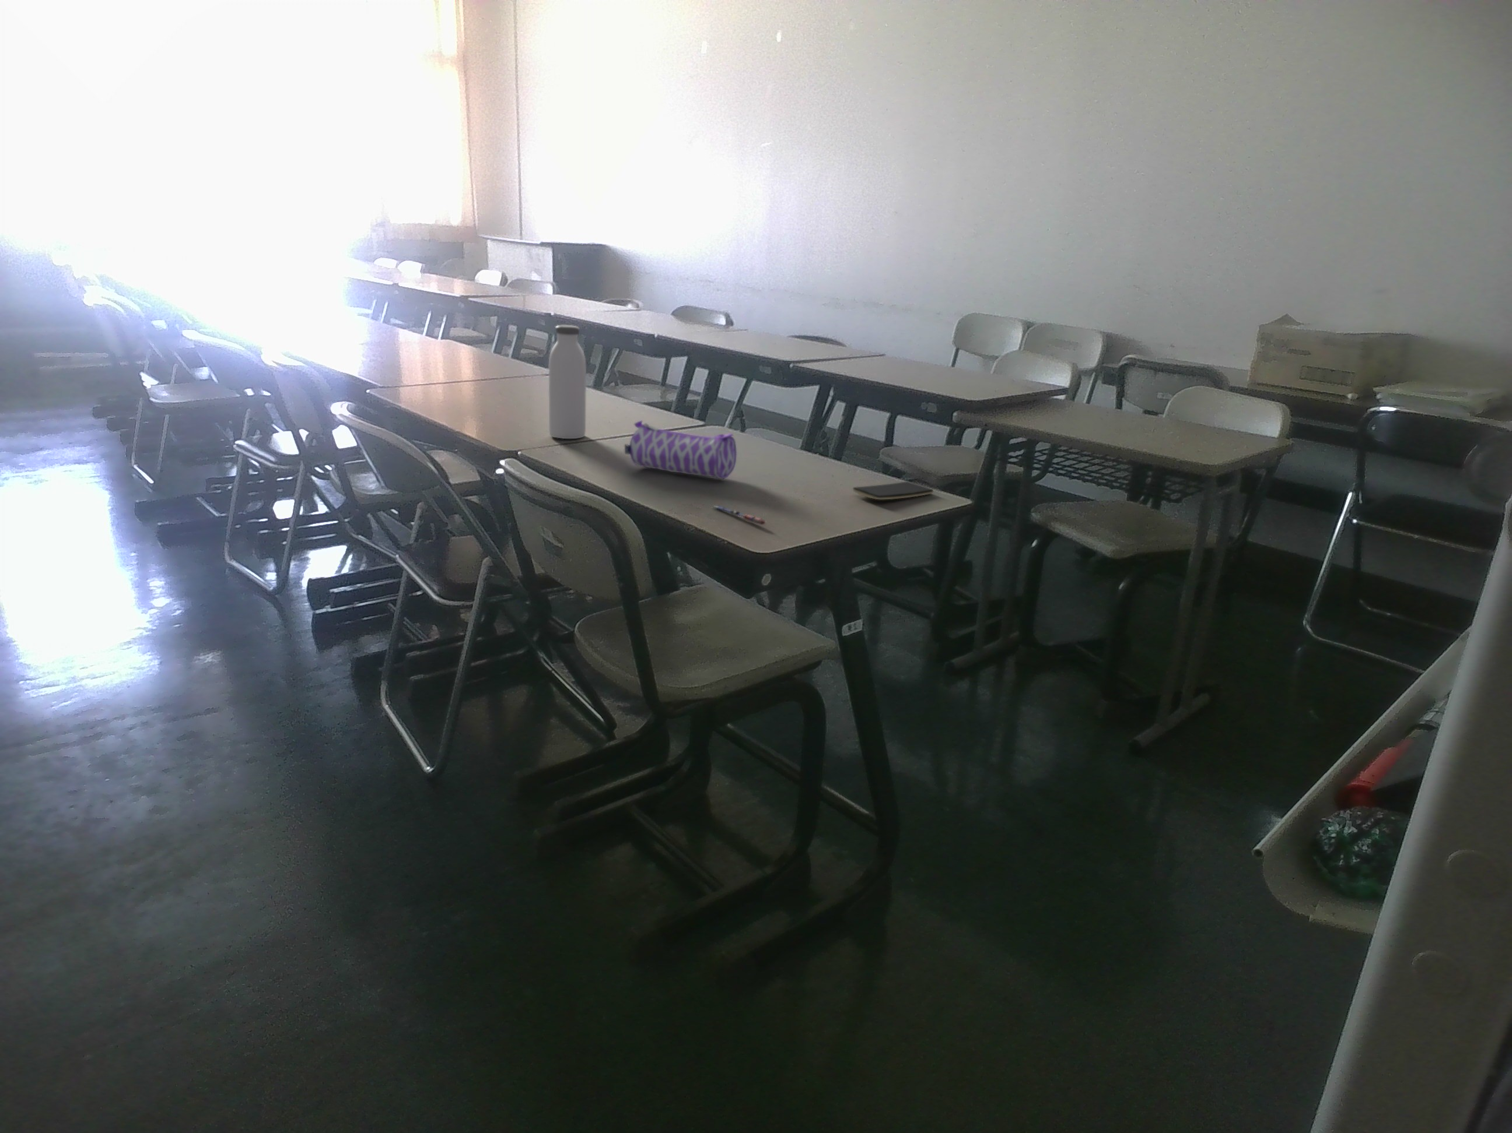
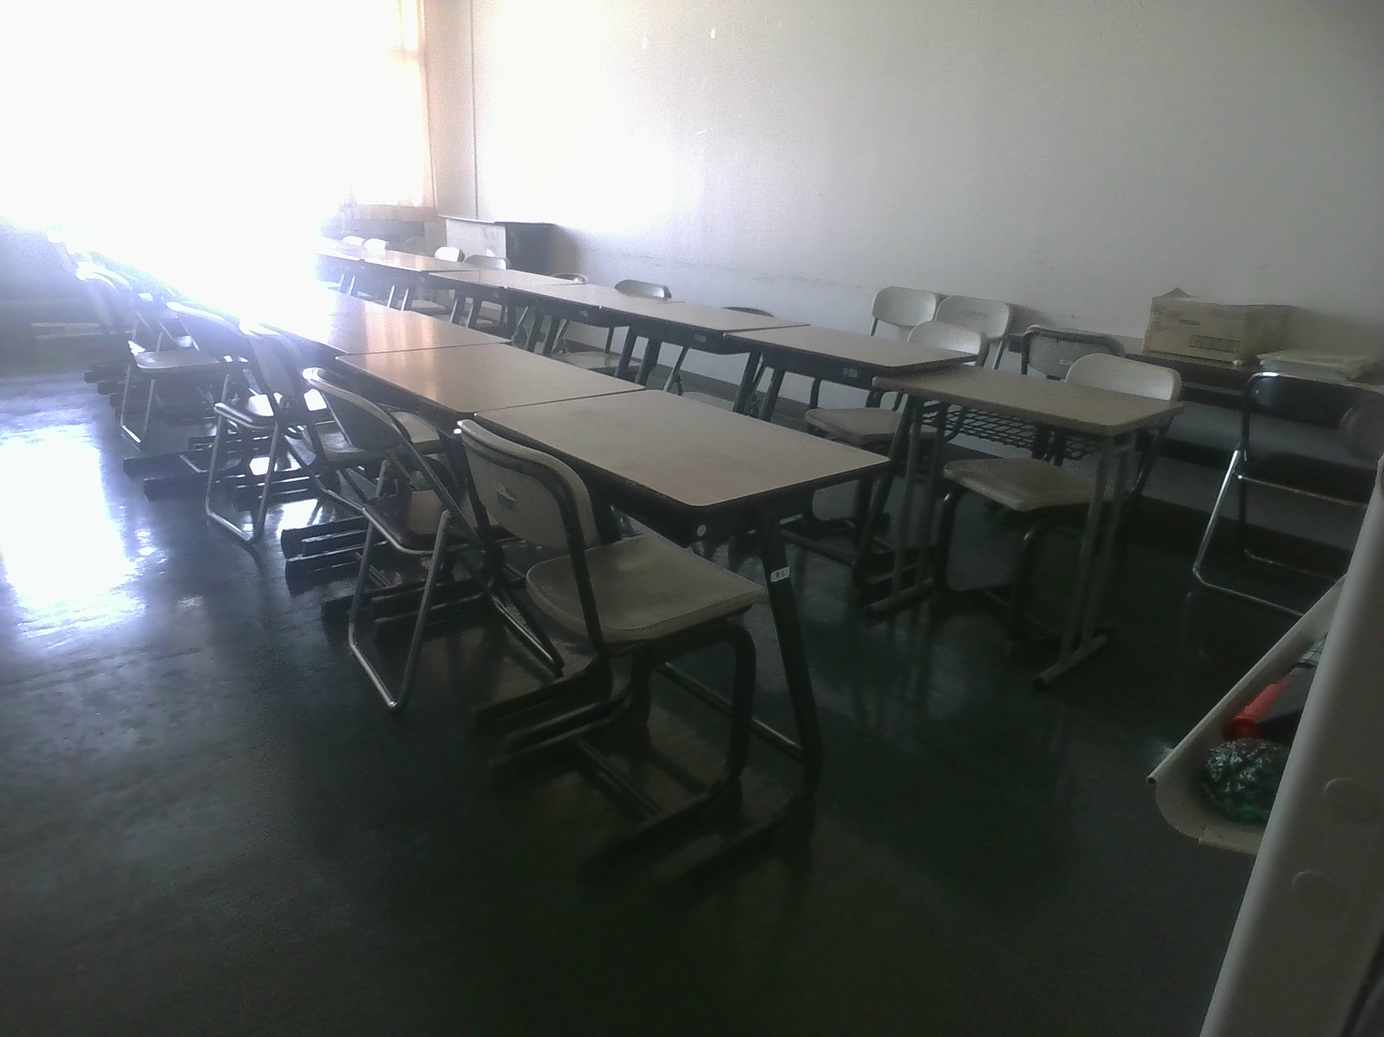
- smartphone [852,481,933,500]
- water bottle [549,325,587,439]
- pencil case [624,420,737,480]
- pen [713,505,767,525]
